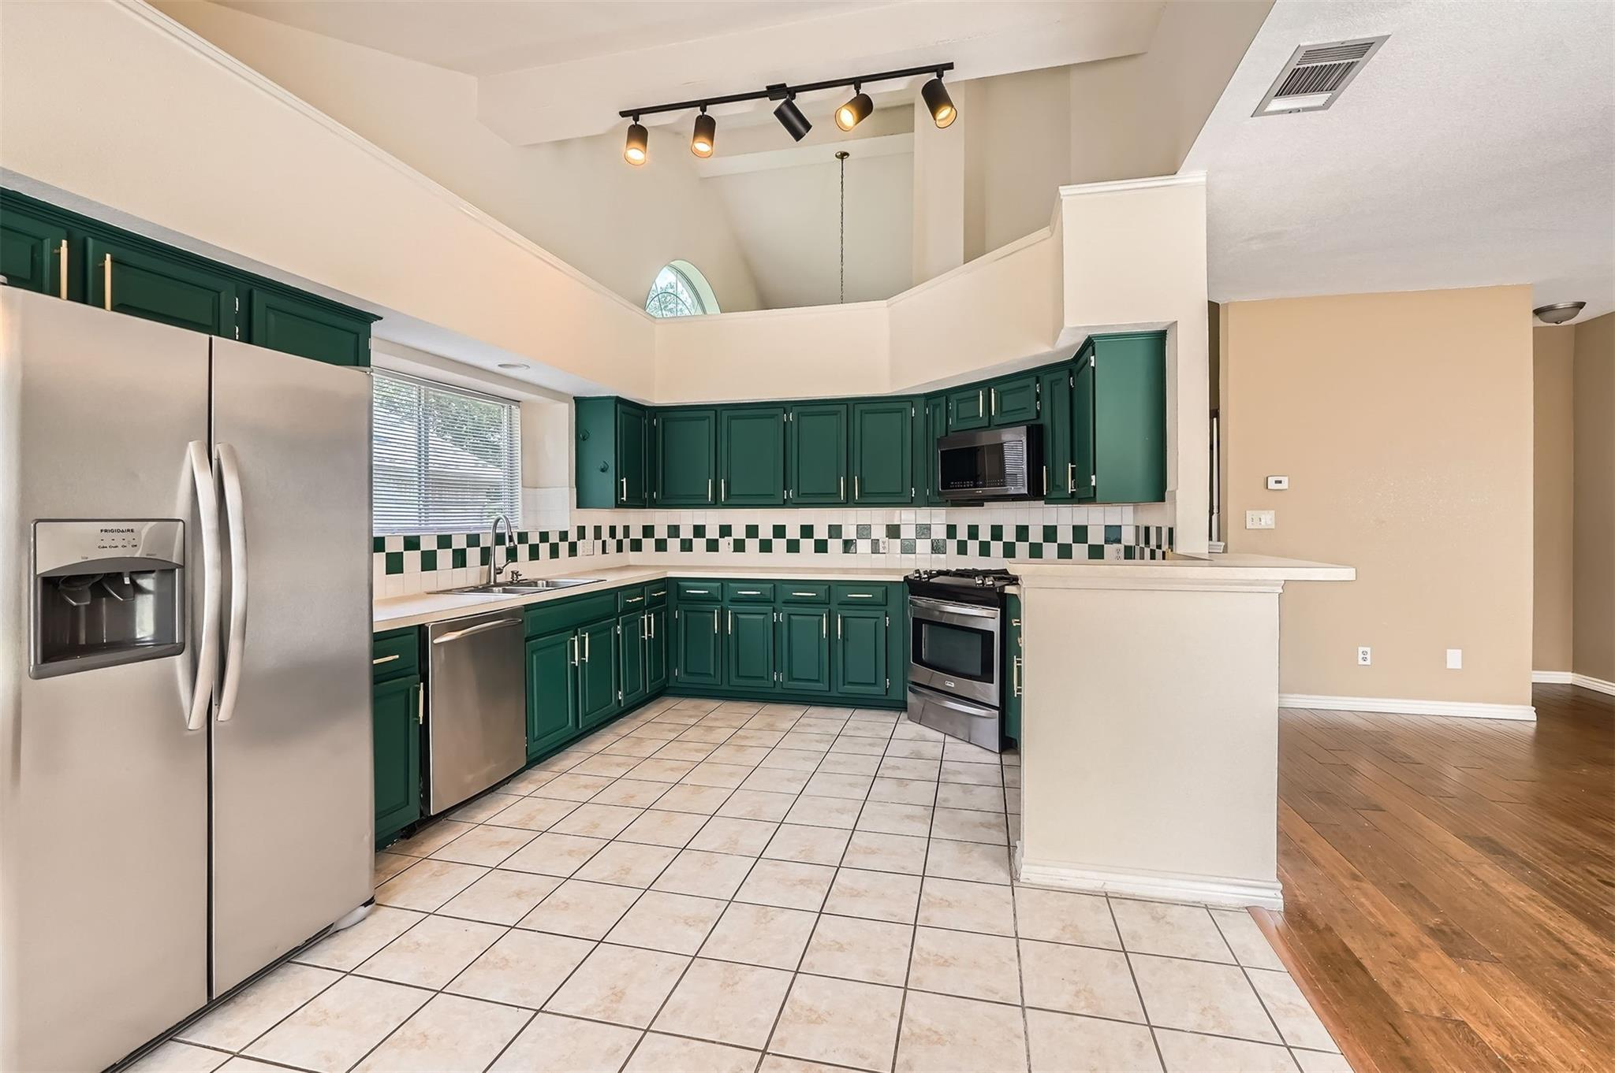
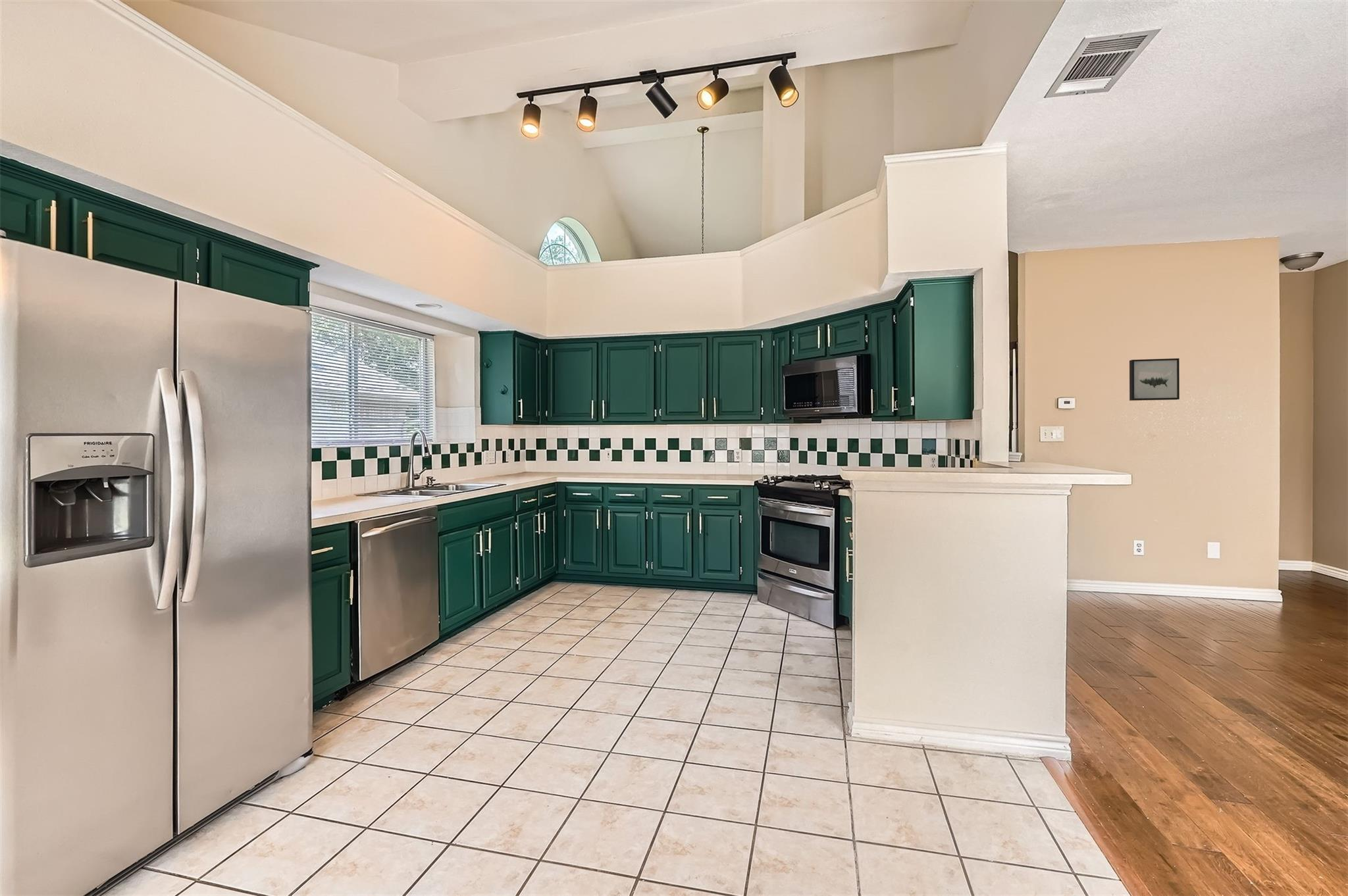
+ wall art [1129,358,1180,401]
